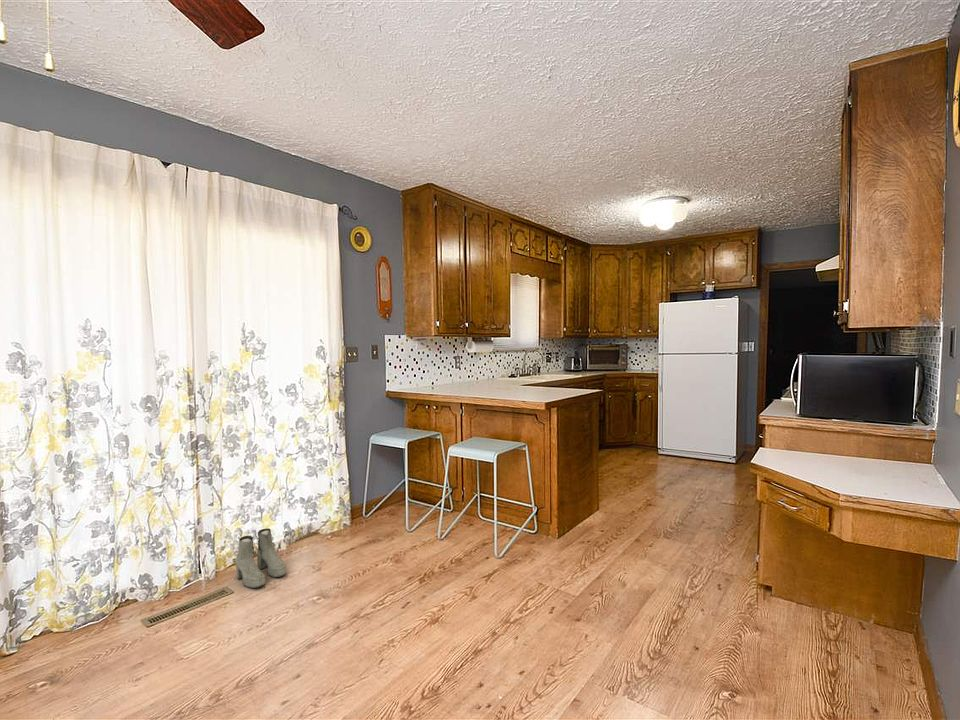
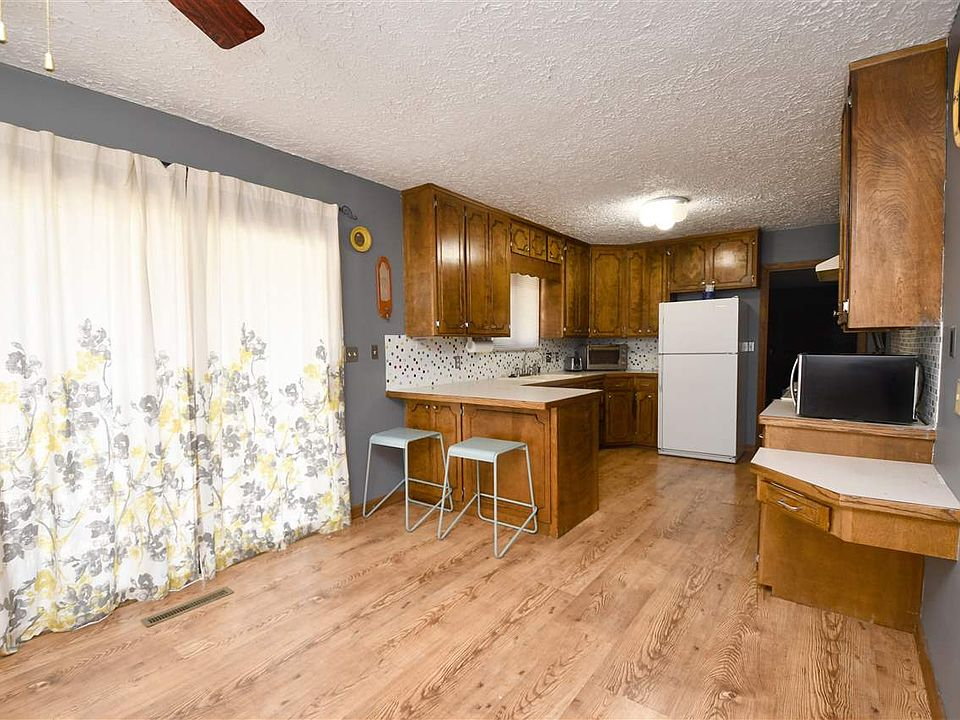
- boots [234,527,287,589]
